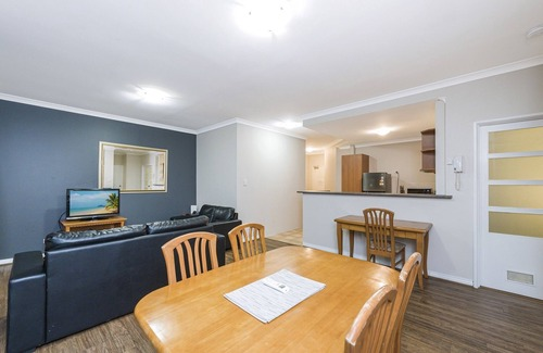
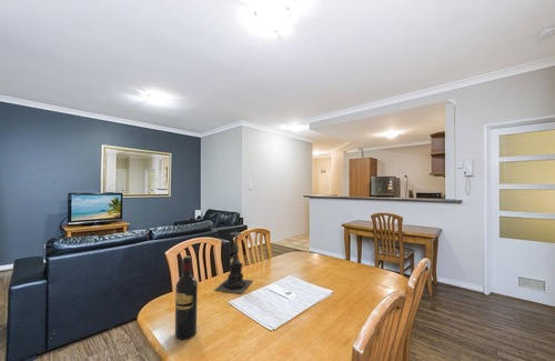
+ wine bottle [174,254,199,341]
+ candle holder [214,223,254,294]
